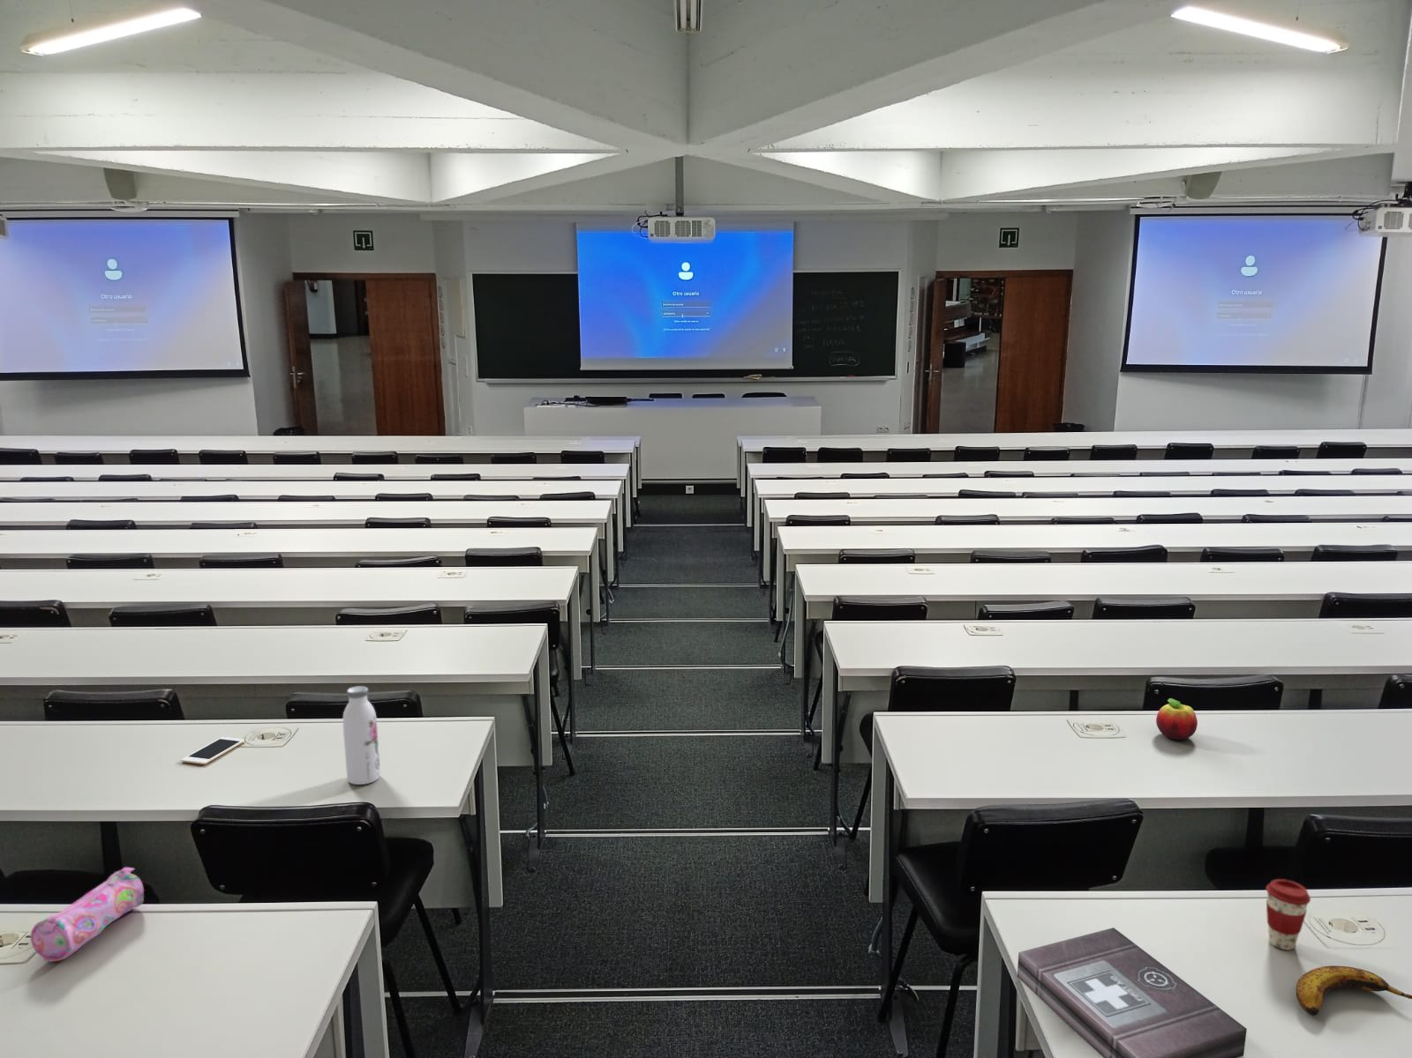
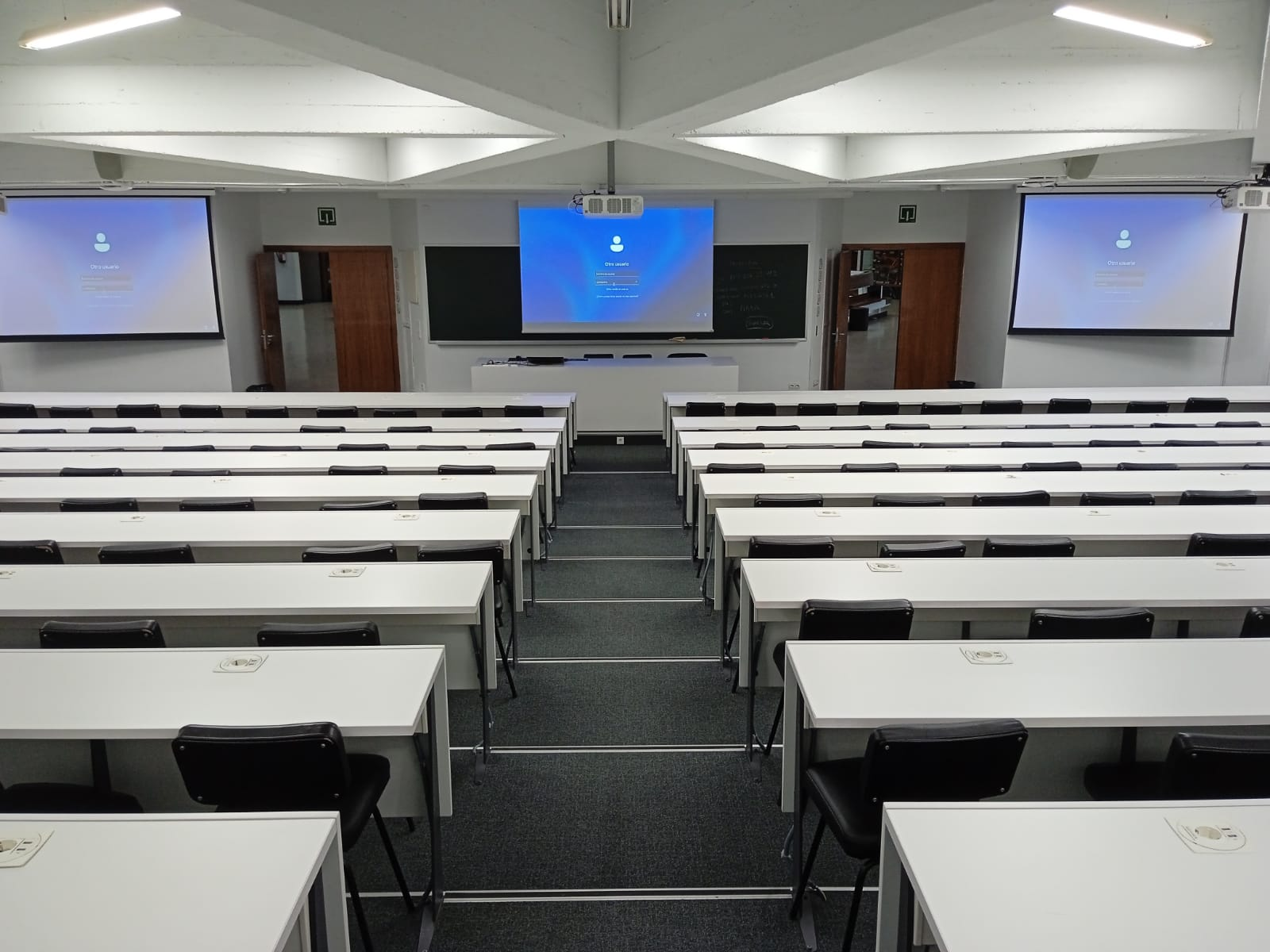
- pencil case [30,867,145,962]
- coffee cup [1264,878,1312,950]
- banana [1294,965,1412,1017]
- cell phone [181,736,246,766]
- water bottle [342,685,381,786]
- fruit [1155,698,1199,740]
- first aid kit [1016,927,1247,1058]
